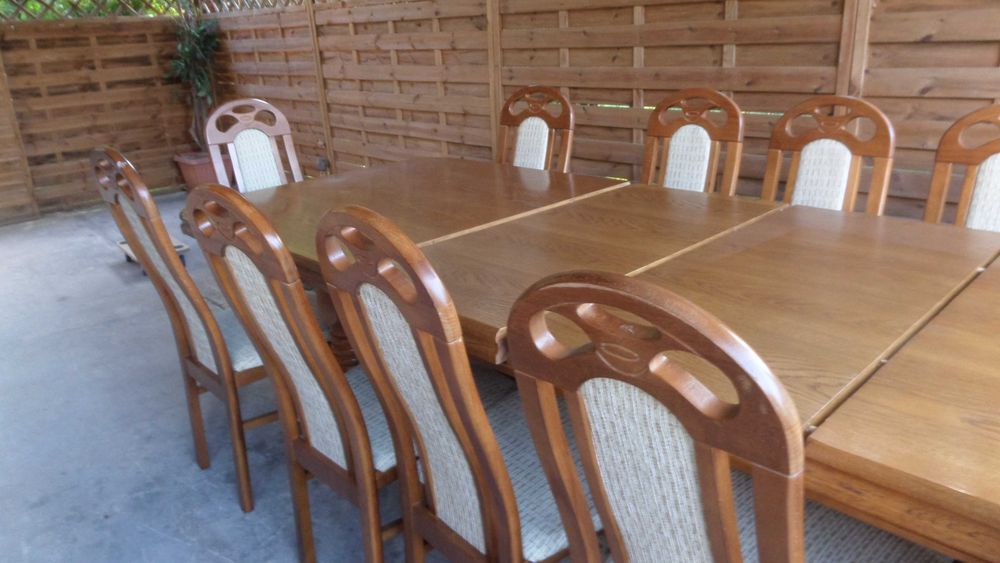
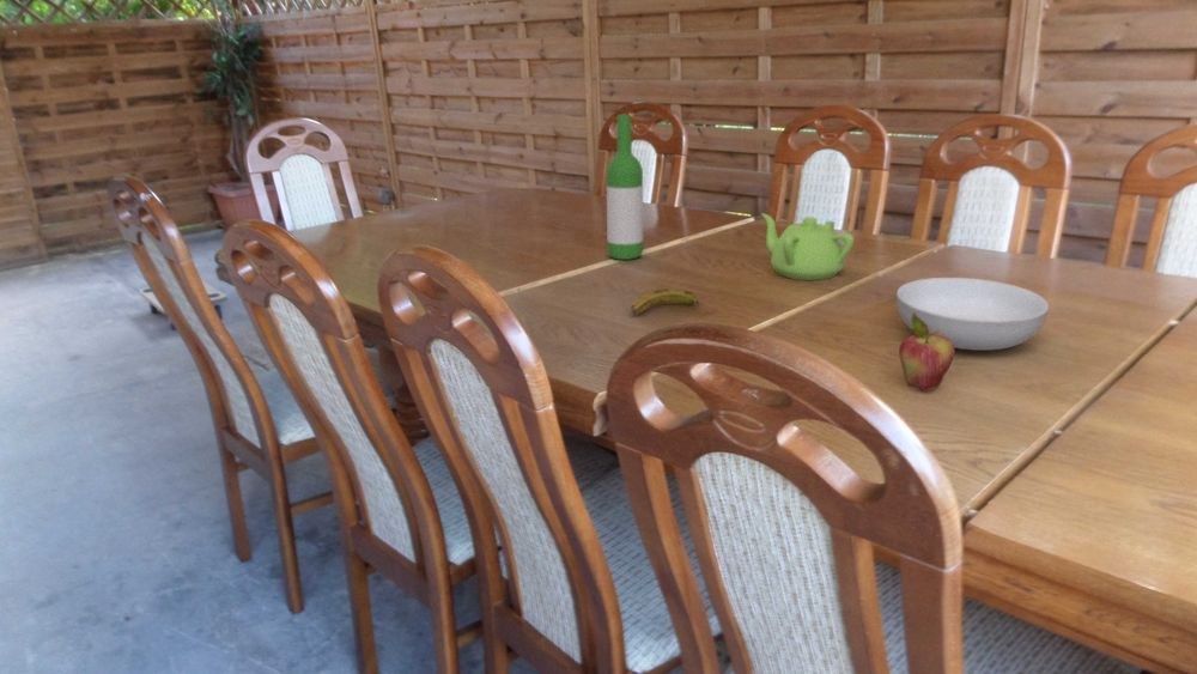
+ teapot [760,212,856,281]
+ serving bowl [895,277,1050,352]
+ wine bottle [606,114,644,261]
+ fruit [898,312,955,391]
+ banana [630,287,700,316]
